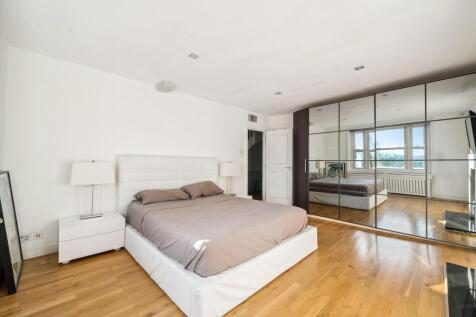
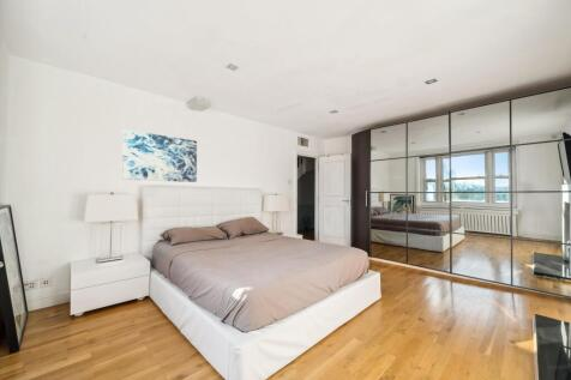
+ wall art [121,128,198,183]
